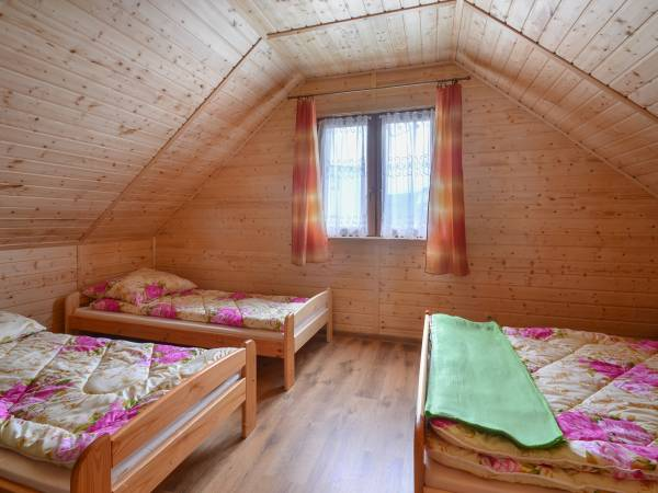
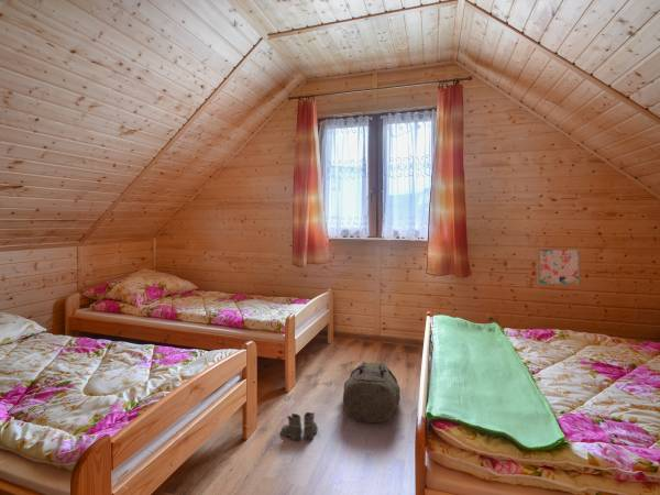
+ boots [279,411,320,441]
+ wall art [536,248,581,287]
+ backpack [342,361,402,424]
